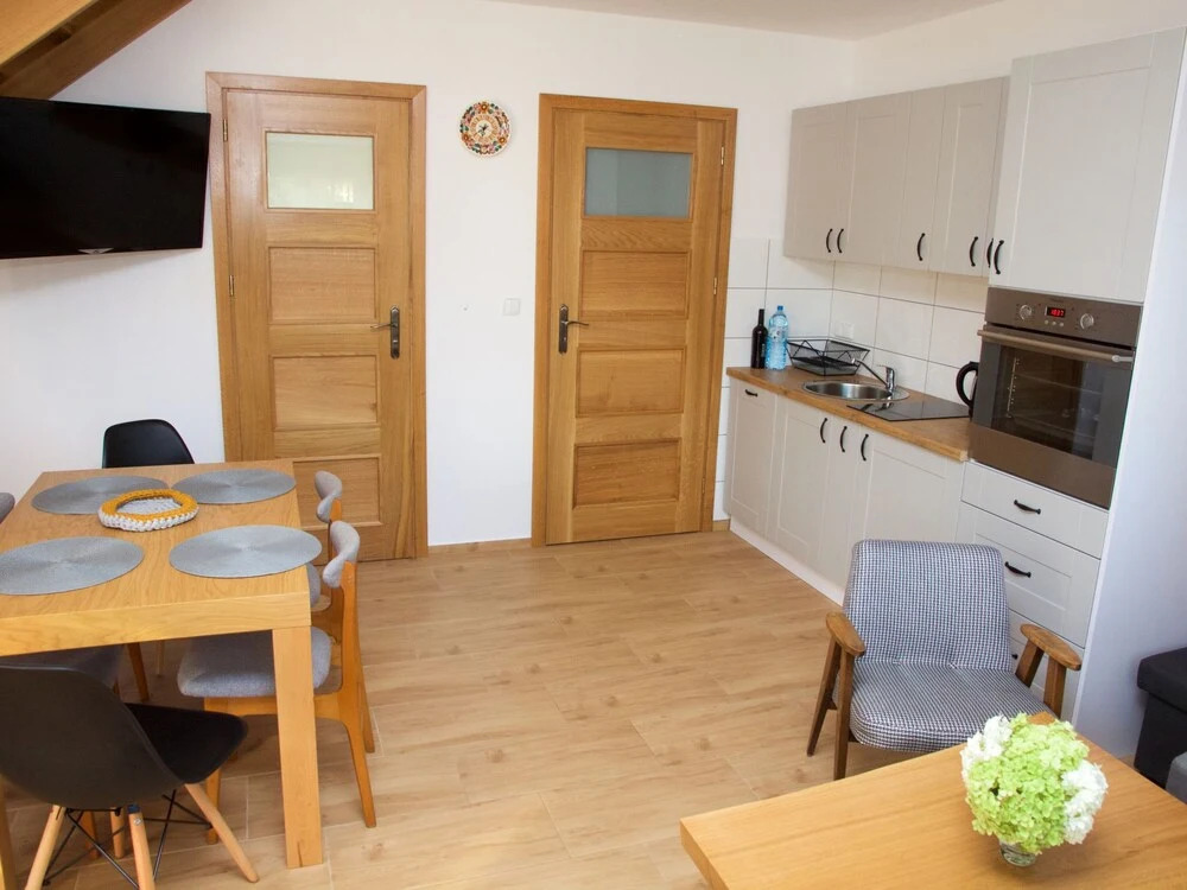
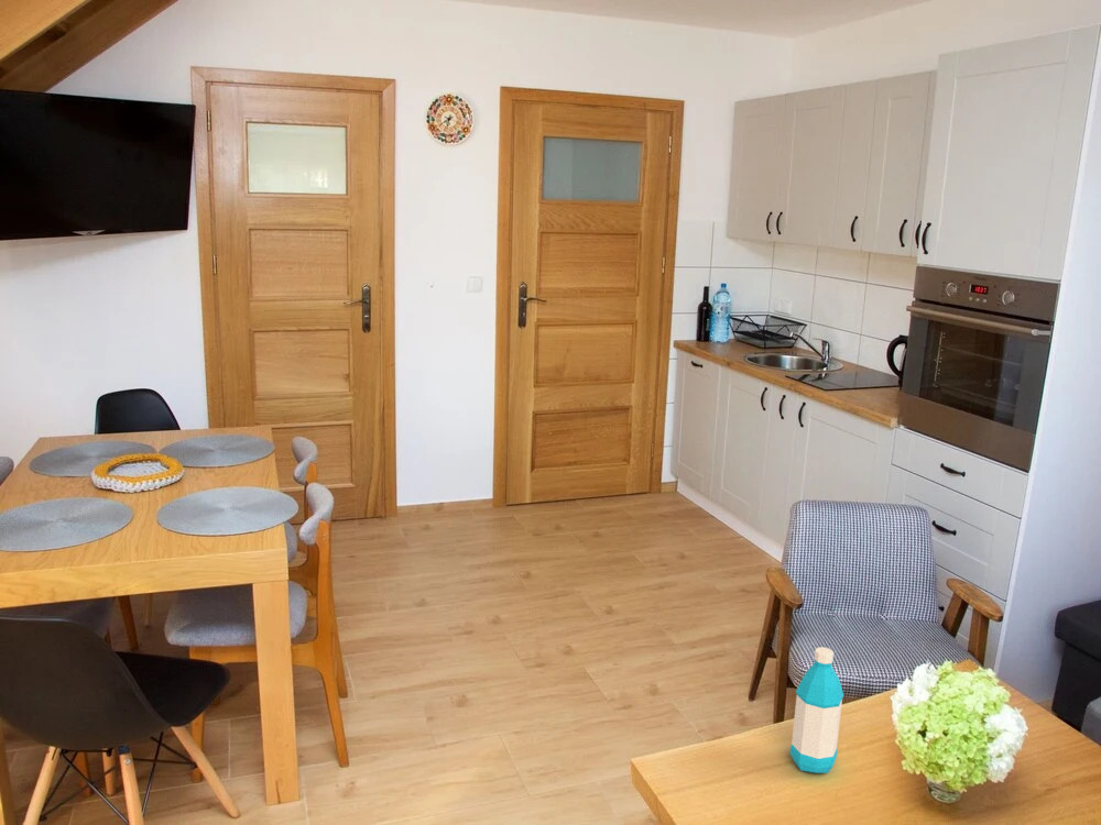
+ water bottle [789,646,844,774]
